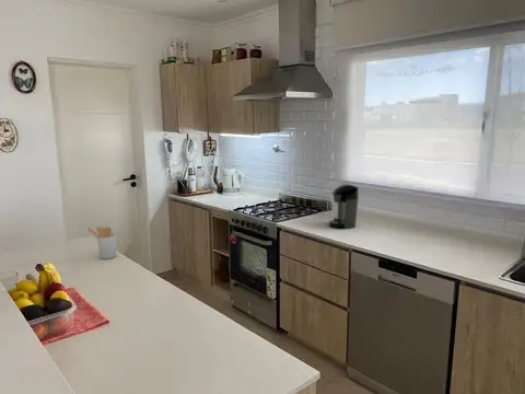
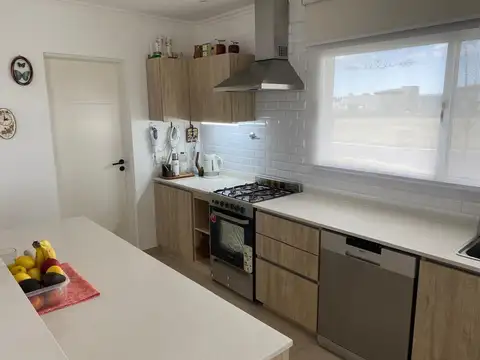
- coffee maker [328,183,360,230]
- utensil holder [86,225,117,260]
